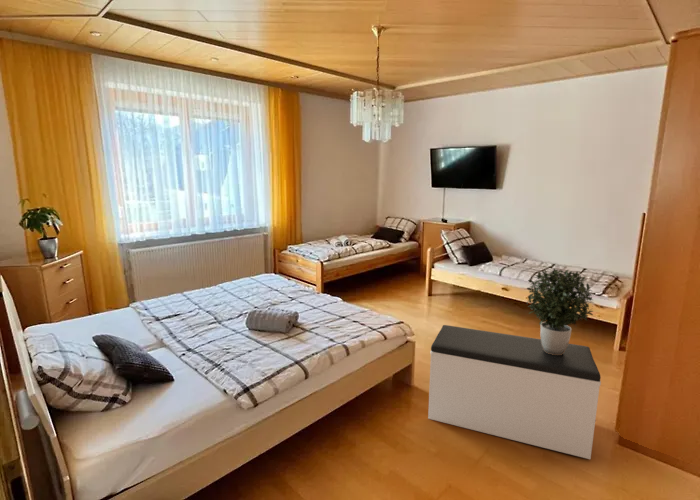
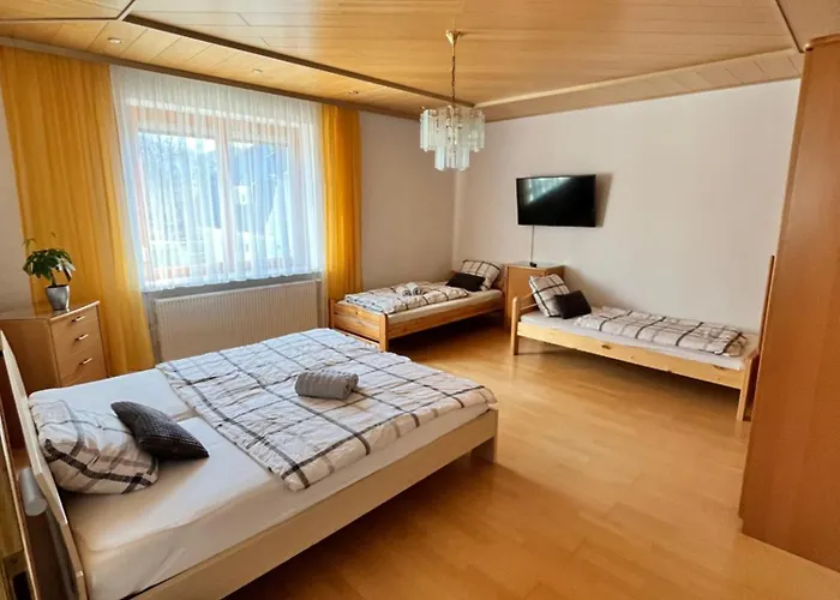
- bench [427,324,602,460]
- potted plant [526,267,596,355]
